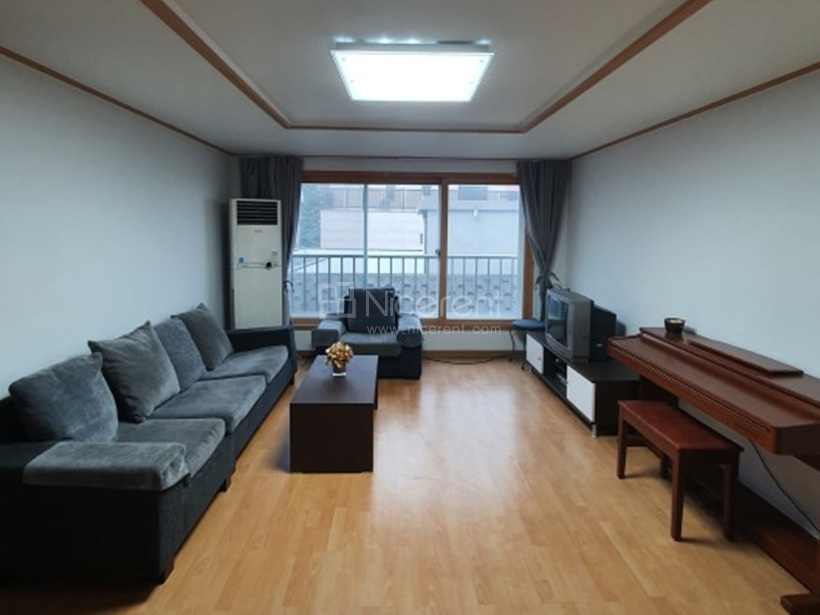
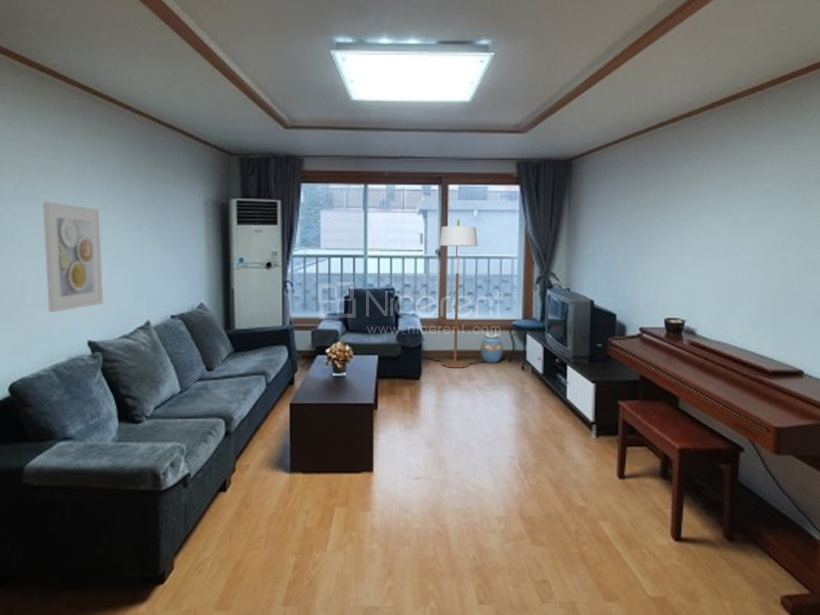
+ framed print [42,201,104,313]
+ floor lamp [438,219,478,368]
+ vase [479,332,504,364]
